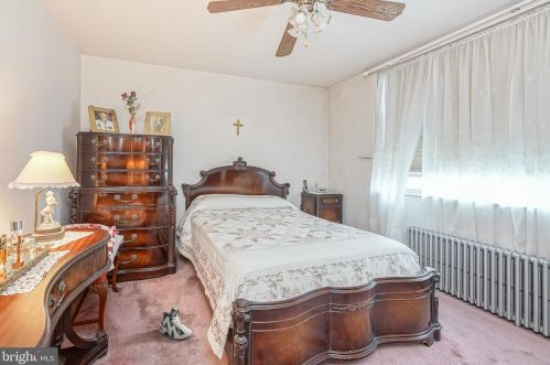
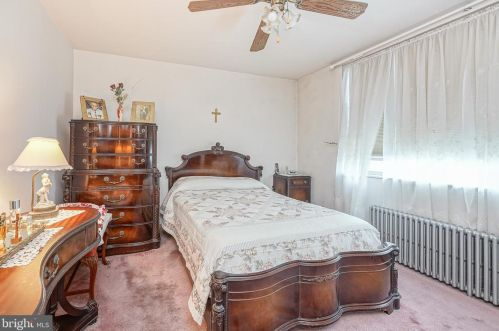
- sneaker [159,307,193,340]
